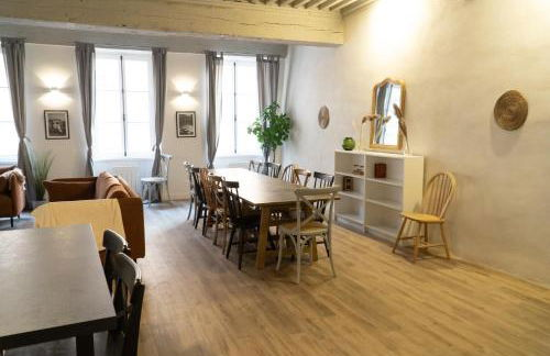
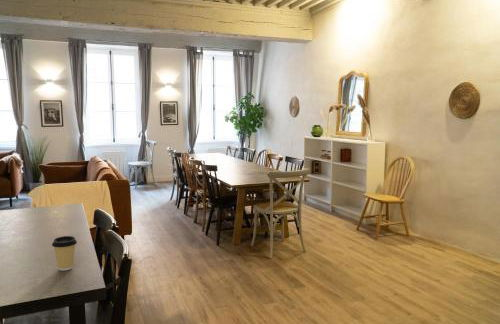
+ coffee cup [51,235,78,271]
